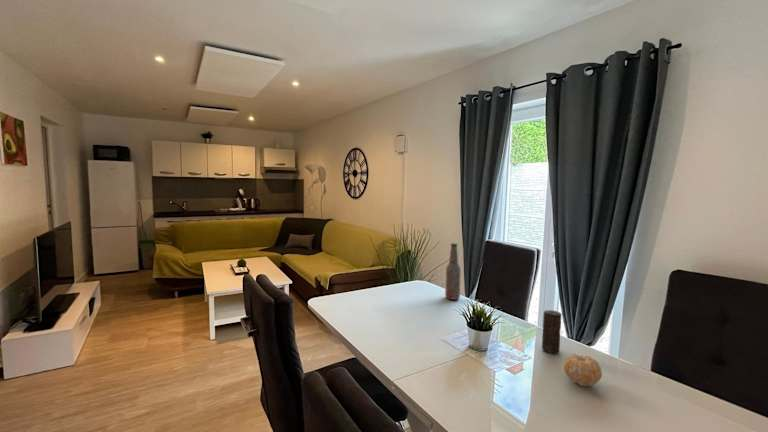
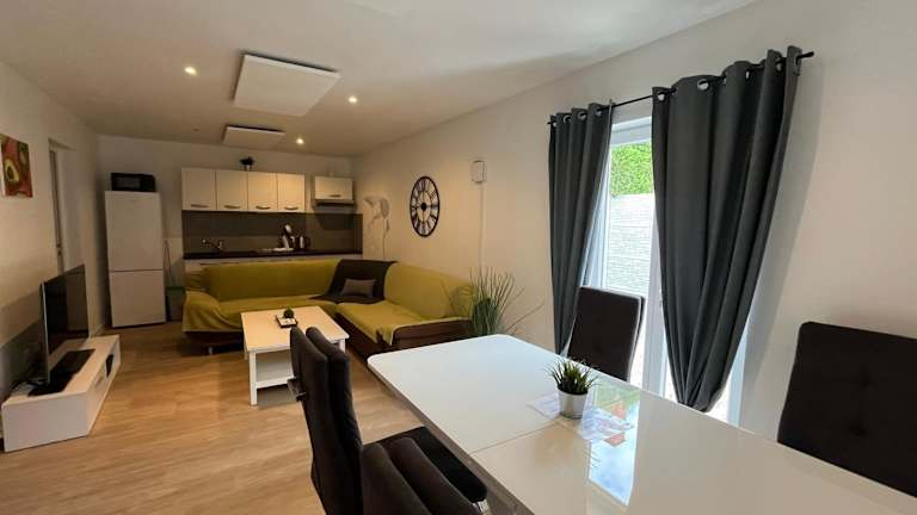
- candle [541,309,562,354]
- fruit [562,354,603,388]
- bottle [444,242,462,301]
